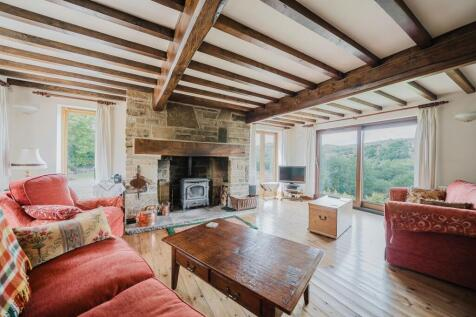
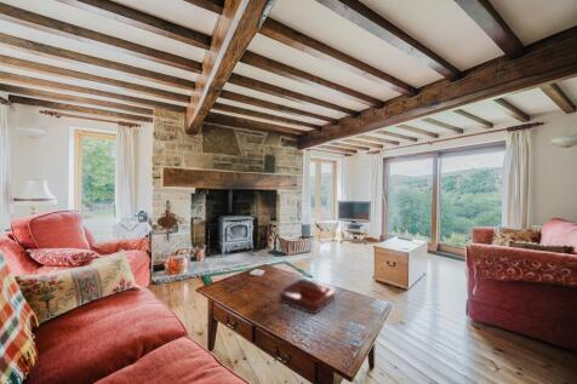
+ decorative tray [278,277,336,315]
